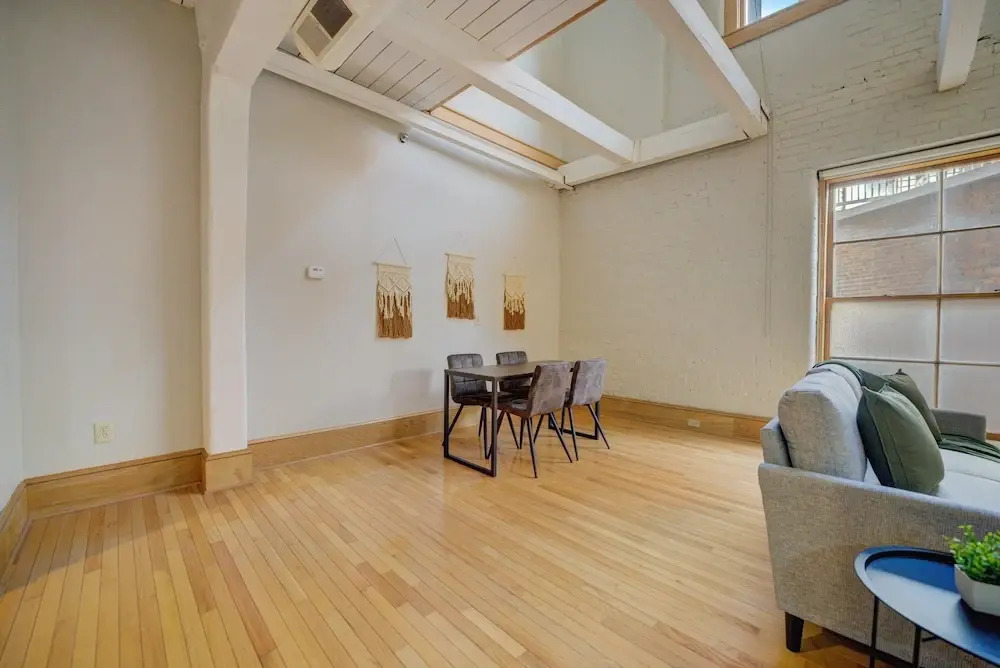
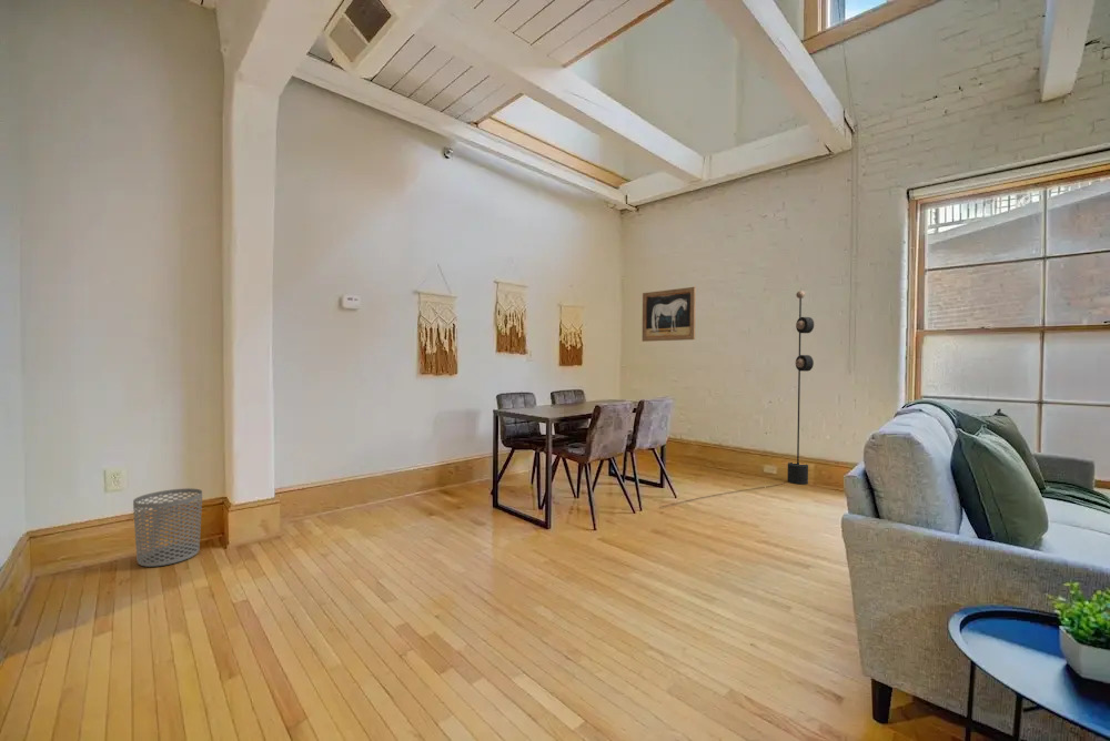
+ waste bin [132,487,203,568]
+ floor lamp [658,290,815,509]
+ wall art [642,286,697,343]
